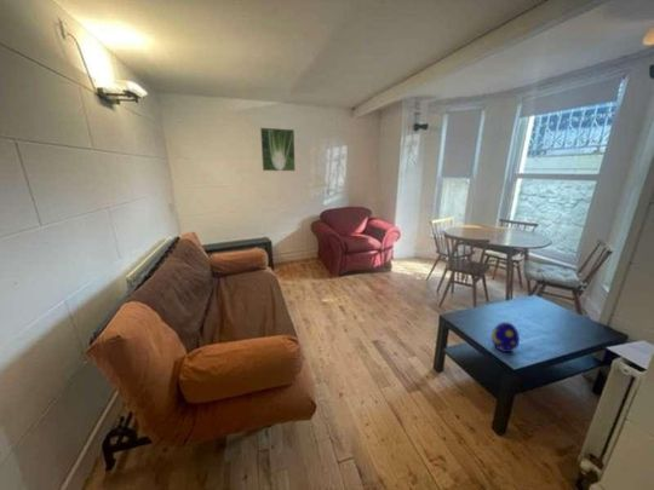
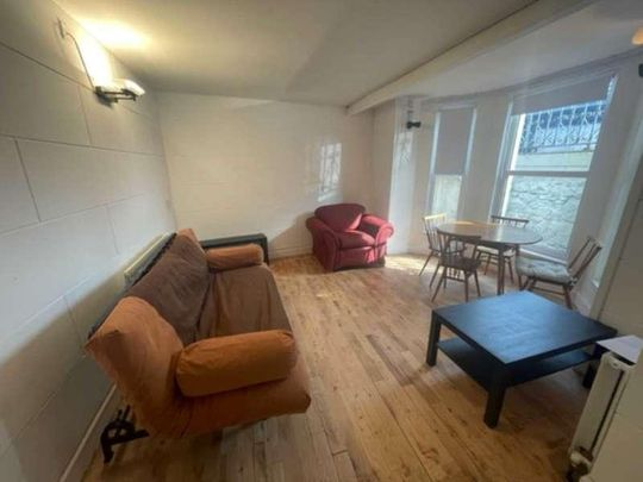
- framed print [259,127,297,172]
- decorative egg [490,321,521,353]
